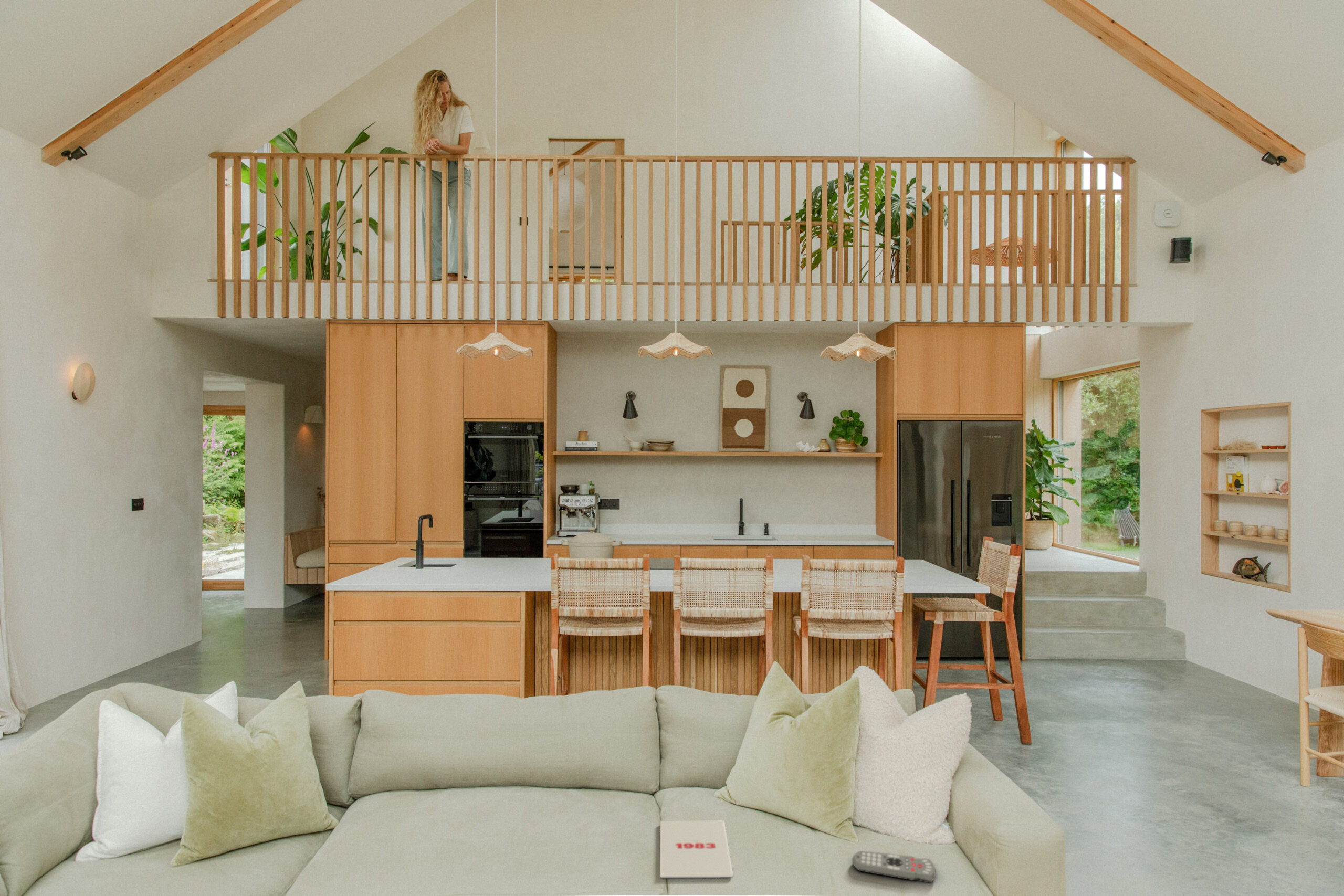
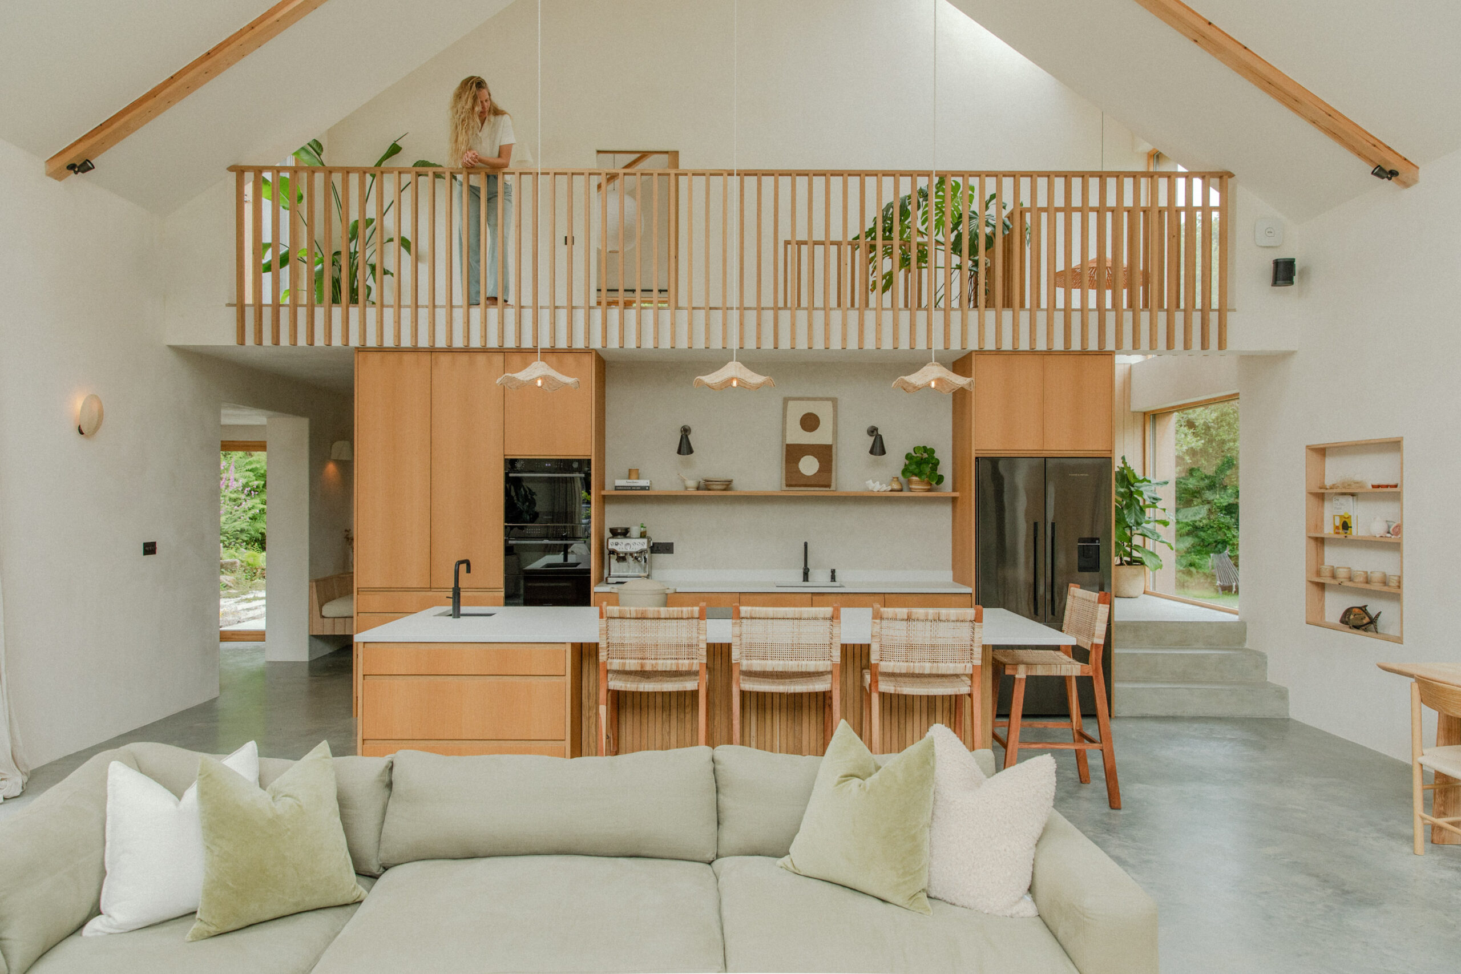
- magazine [659,820,734,878]
- remote control [852,850,936,883]
